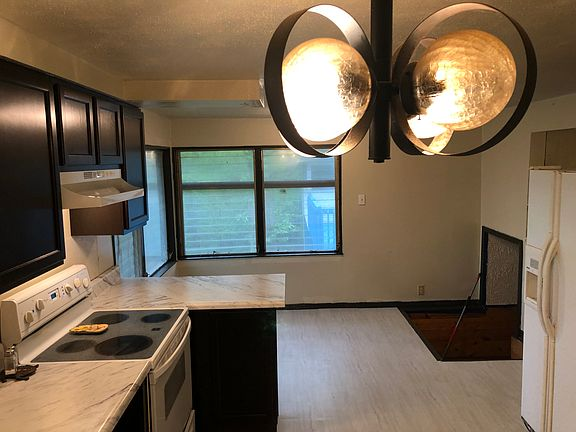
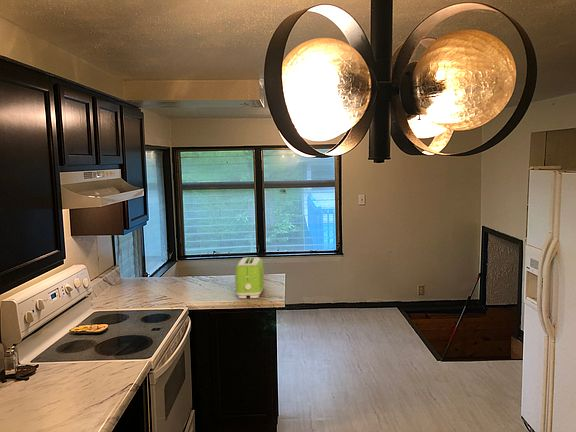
+ toaster [234,256,265,299]
